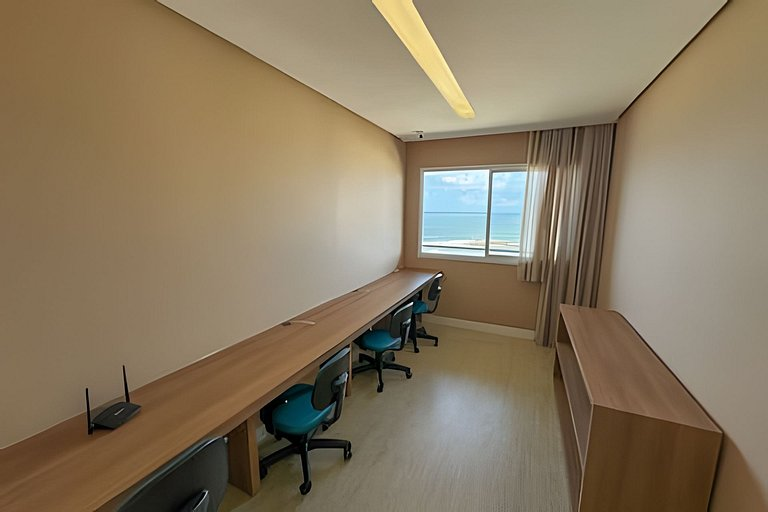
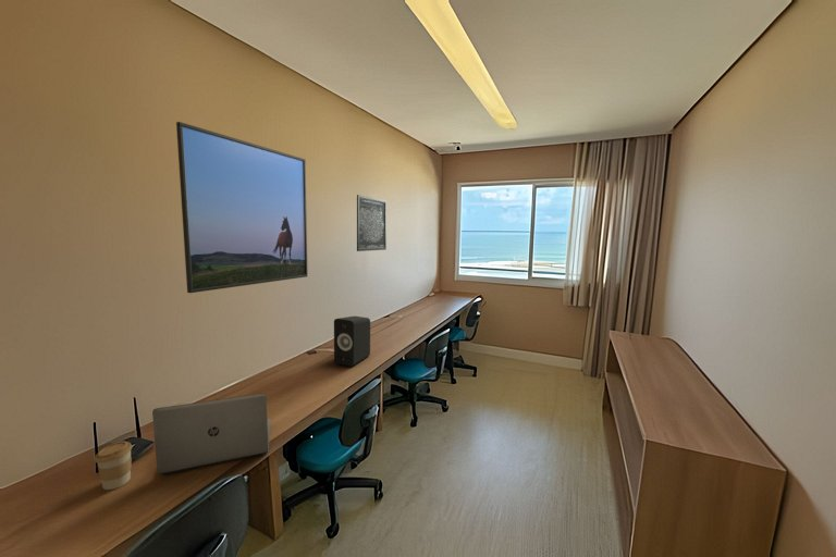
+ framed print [175,121,309,294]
+ coffee cup [94,441,133,491]
+ speaker [333,315,371,368]
+ wall art [356,194,388,252]
+ laptop [151,393,271,475]
